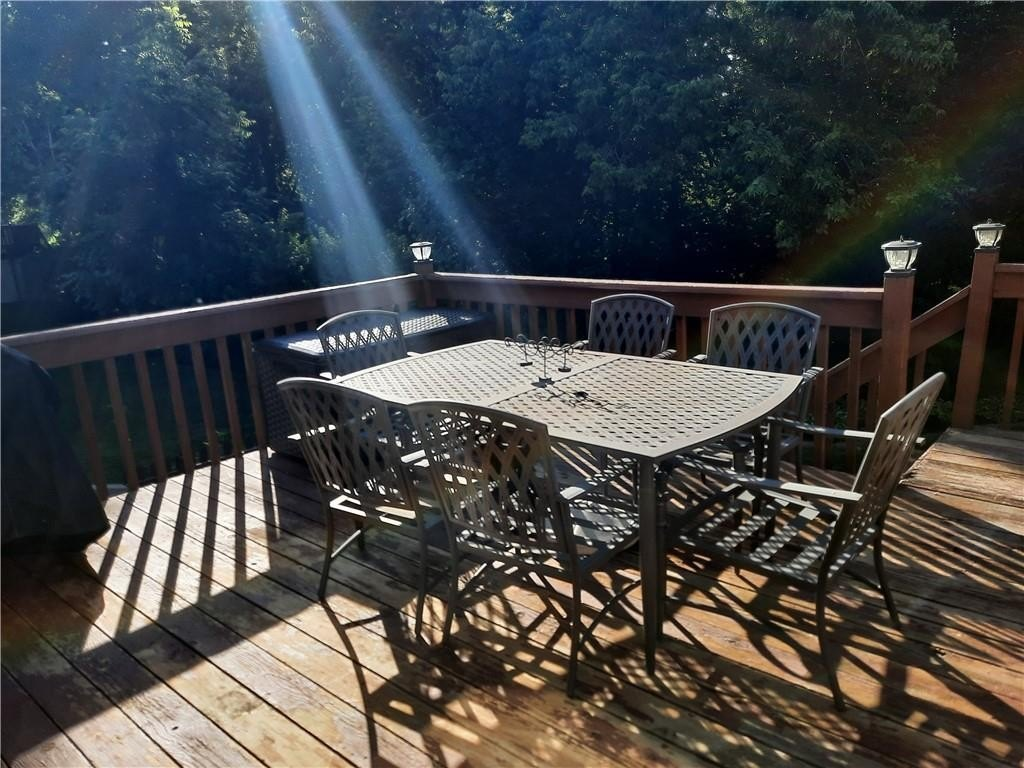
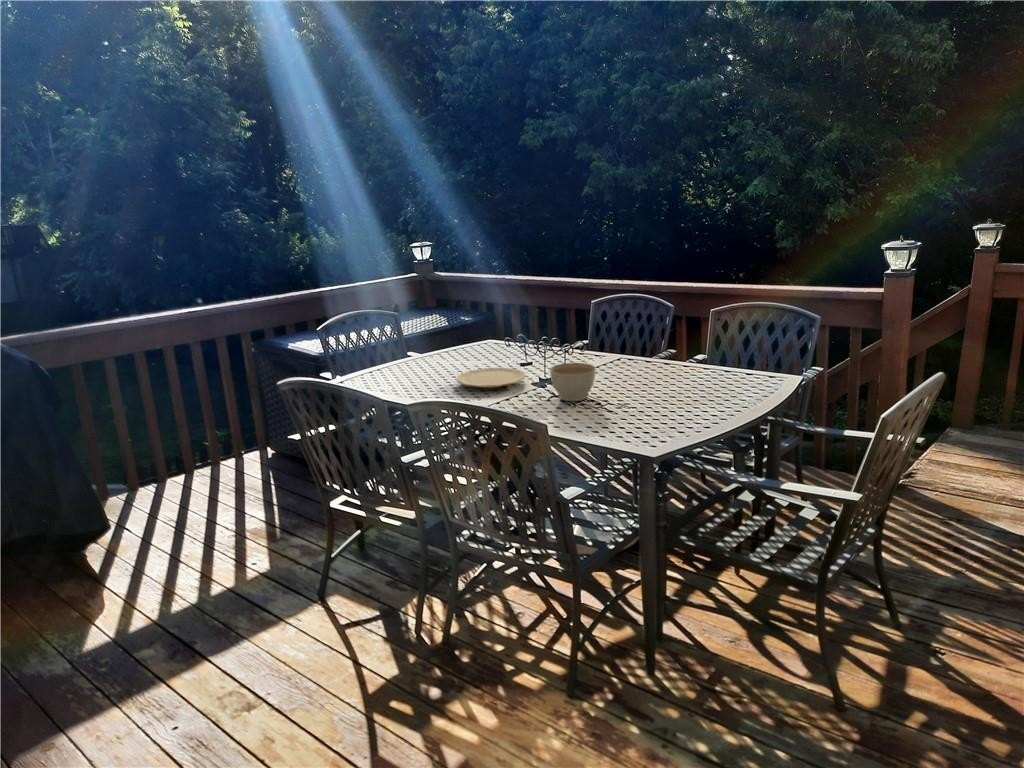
+ plate [455,367,526,389]
+ planter bowl [548,362,597,402]
